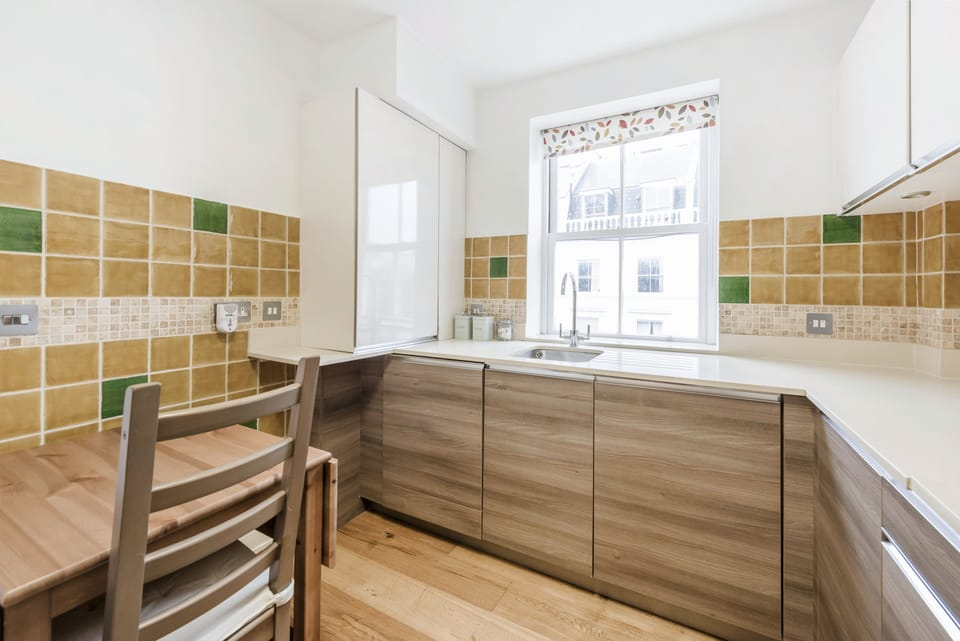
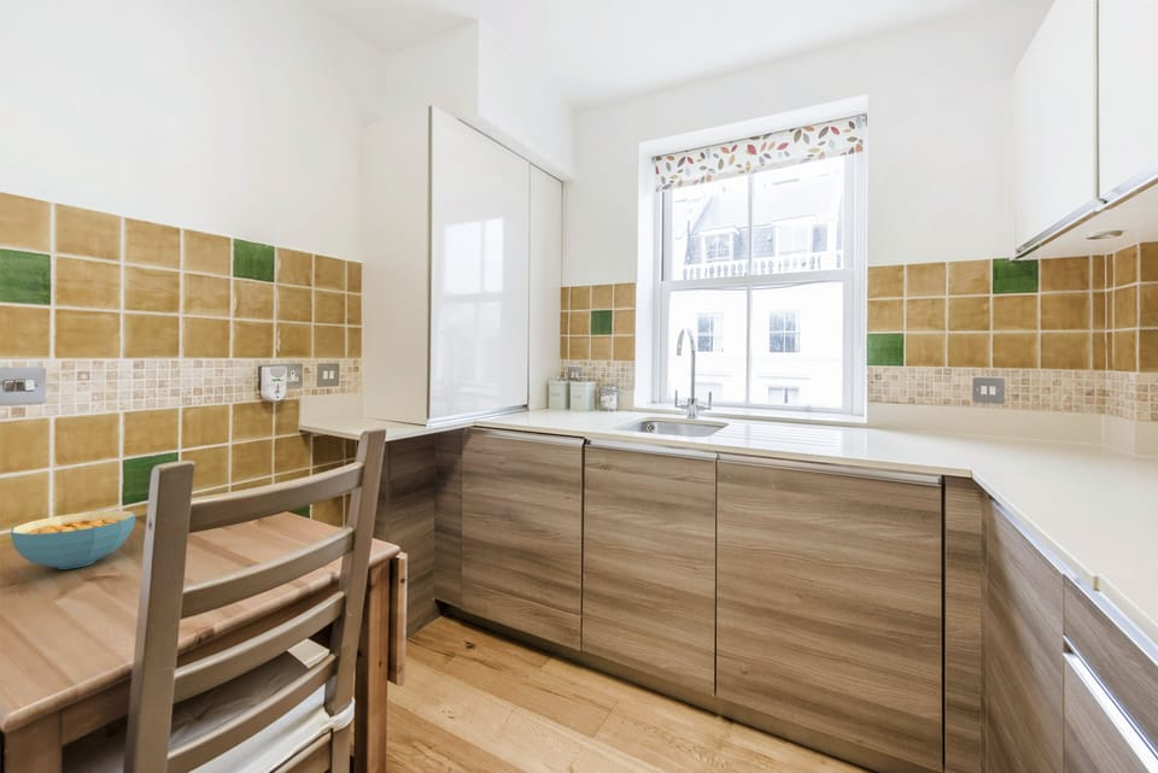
+ cereal bowl [10,509,138,570]
